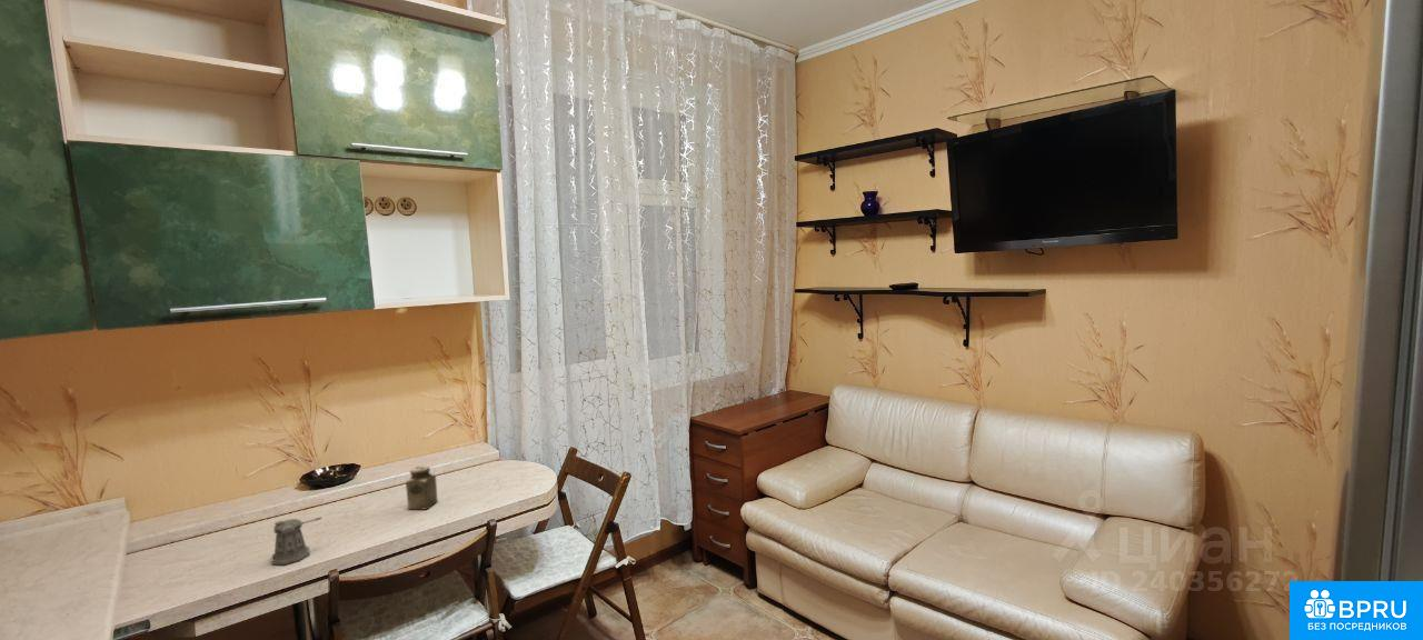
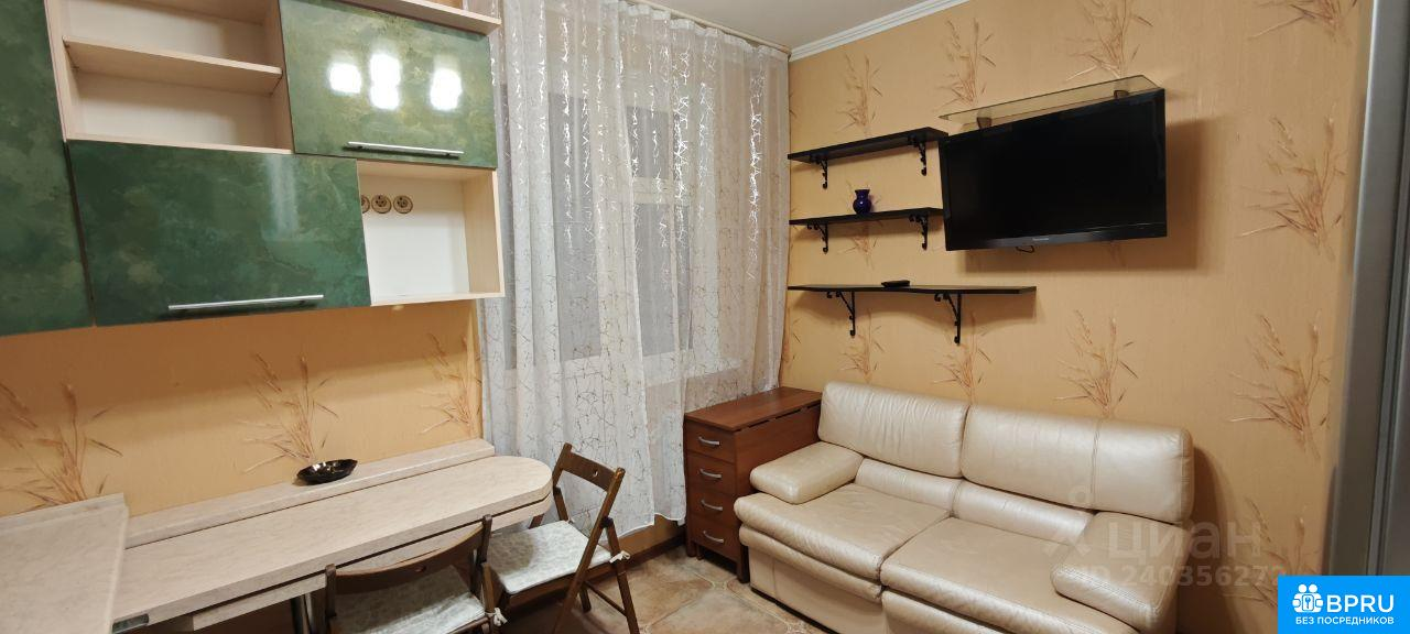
- salt shaker [405,464,439,510]
- pepper shaker [271,517,322,566]
